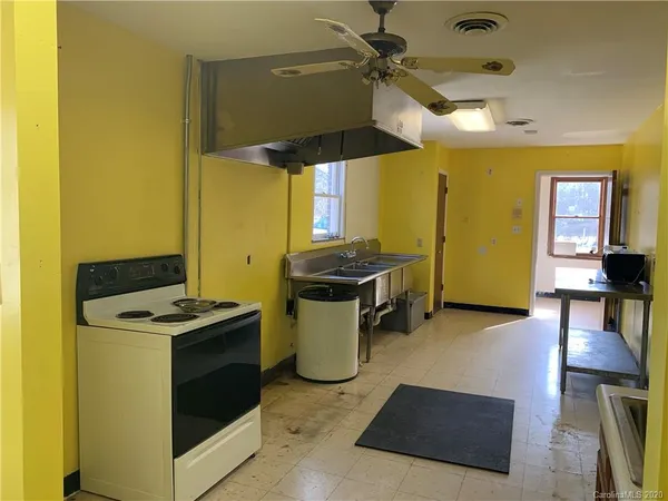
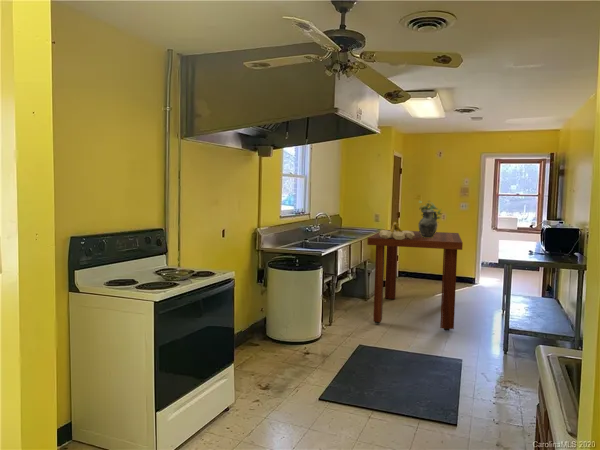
+ dining table [366,229,464,332]
+ potted plant [418,200,443,233]
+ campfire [378,221,415,240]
+ ceramic jug [417,210,438,238]
